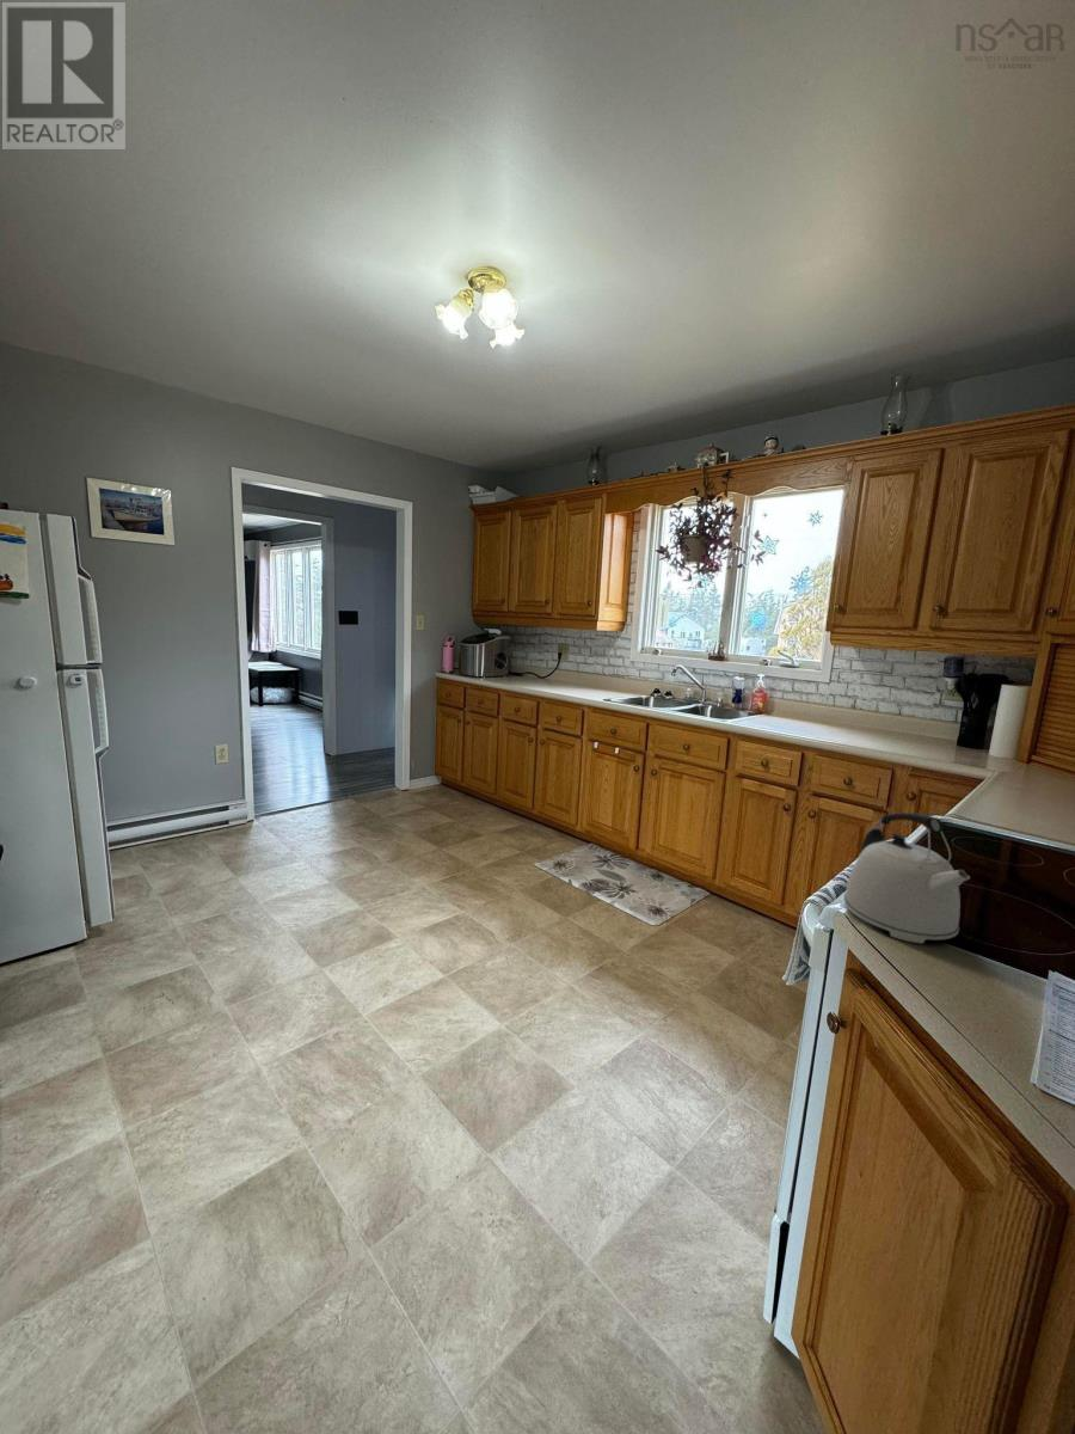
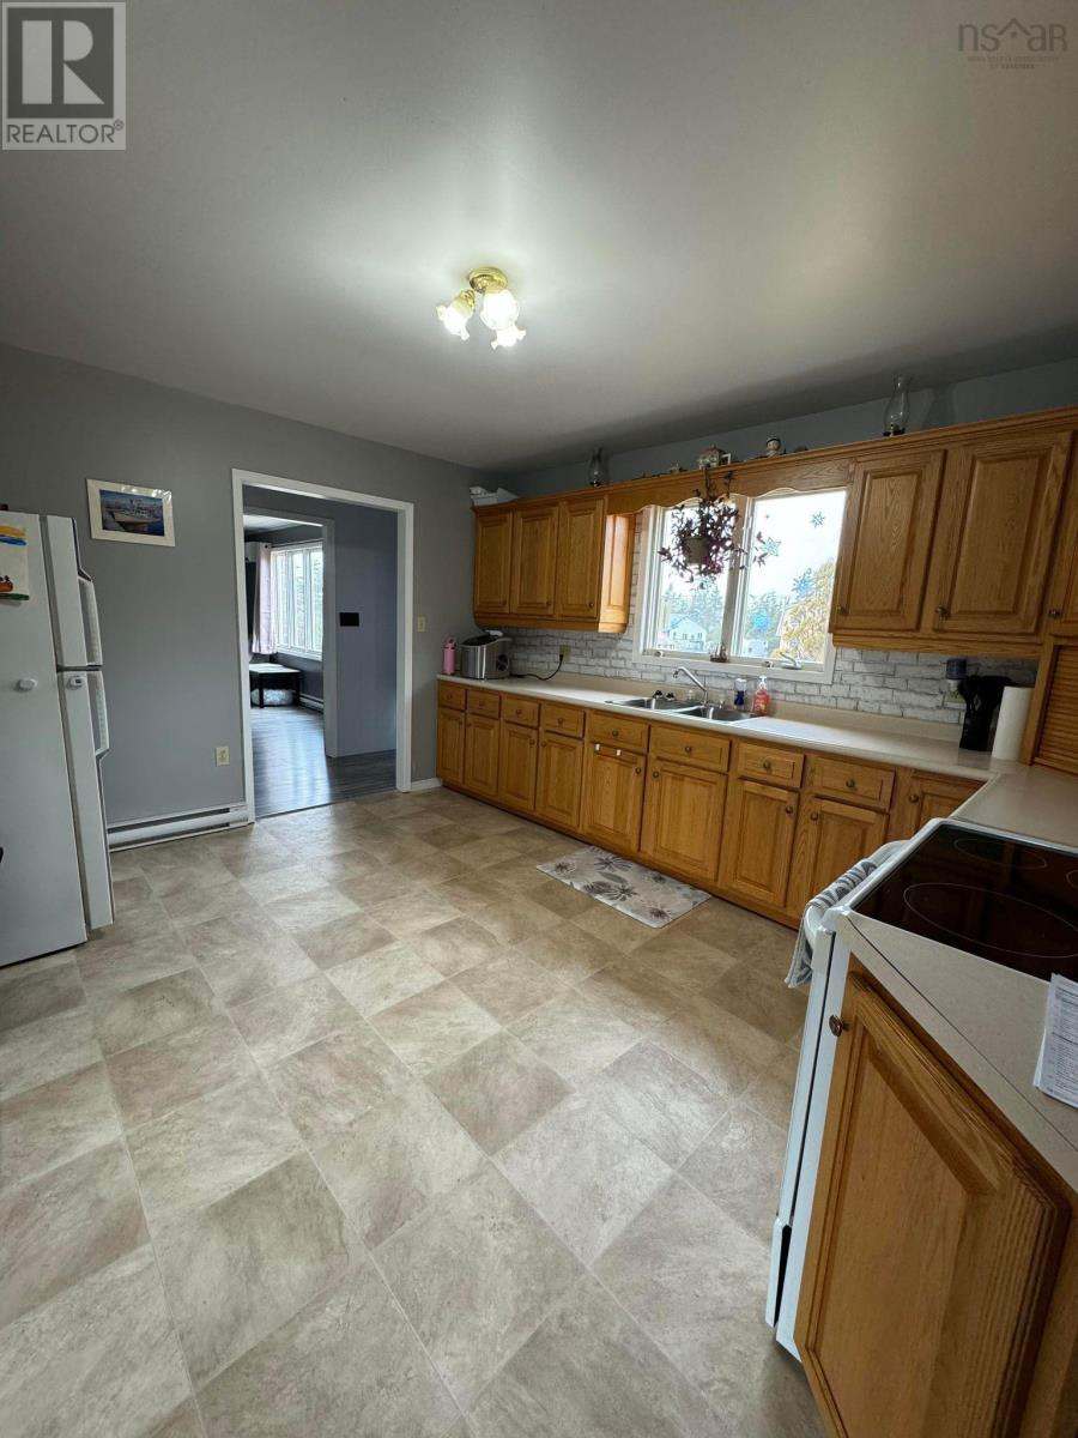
- kettle [842,811,971,944]
